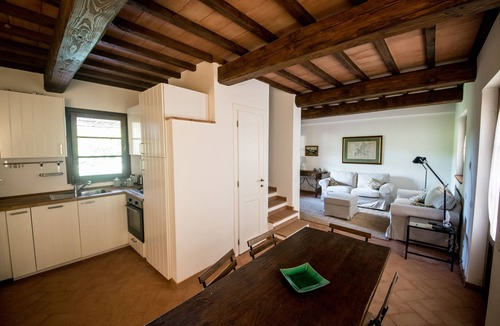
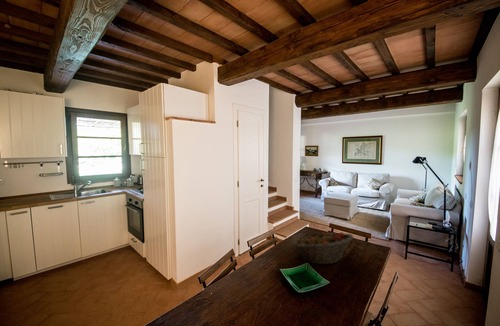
+ fruit basket [292,231,354,265]
